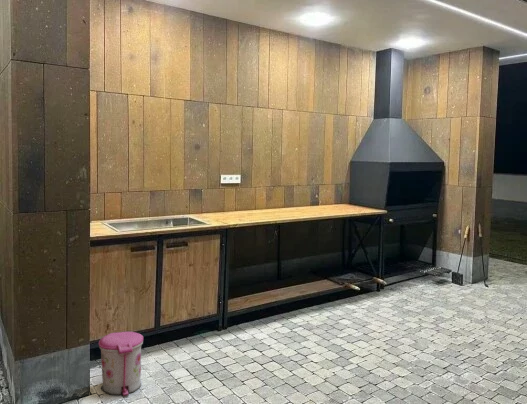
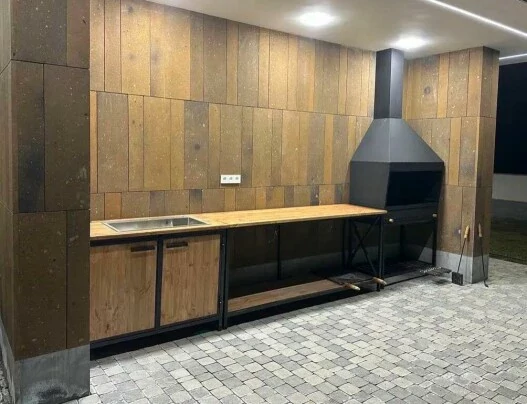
- trash can [98,331,144,398]
